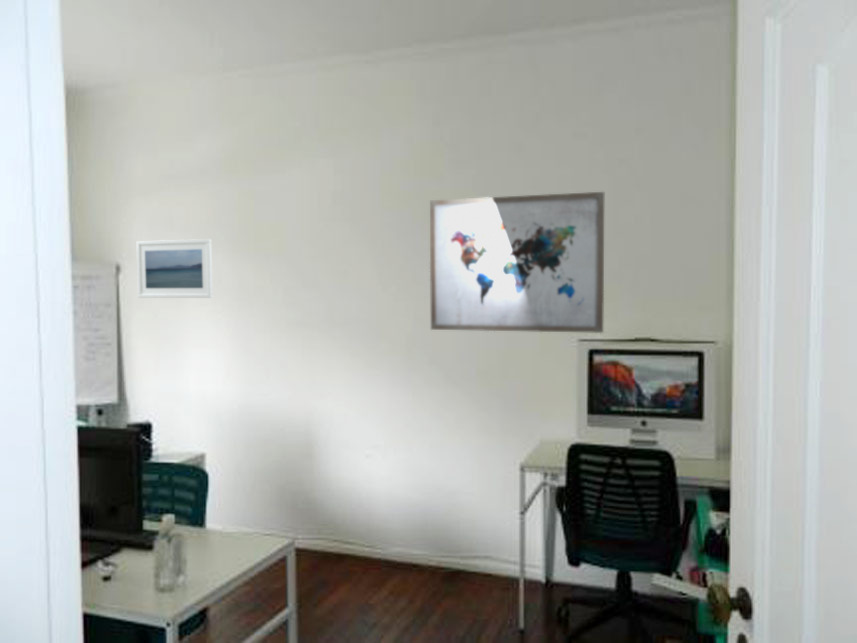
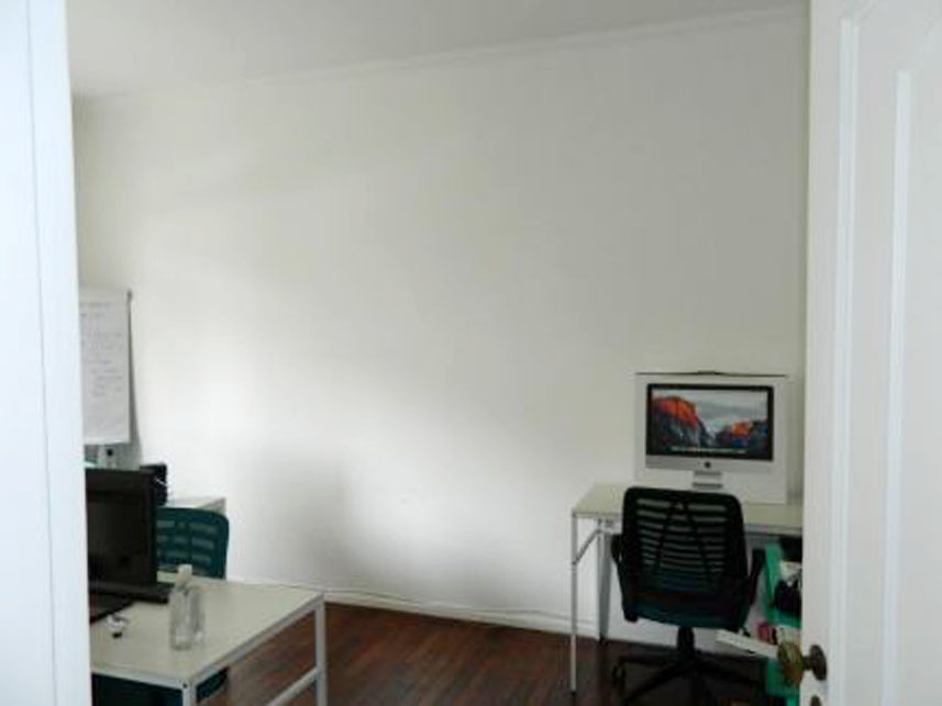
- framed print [136,238,214,299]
- wall art [429,191,605,334]
